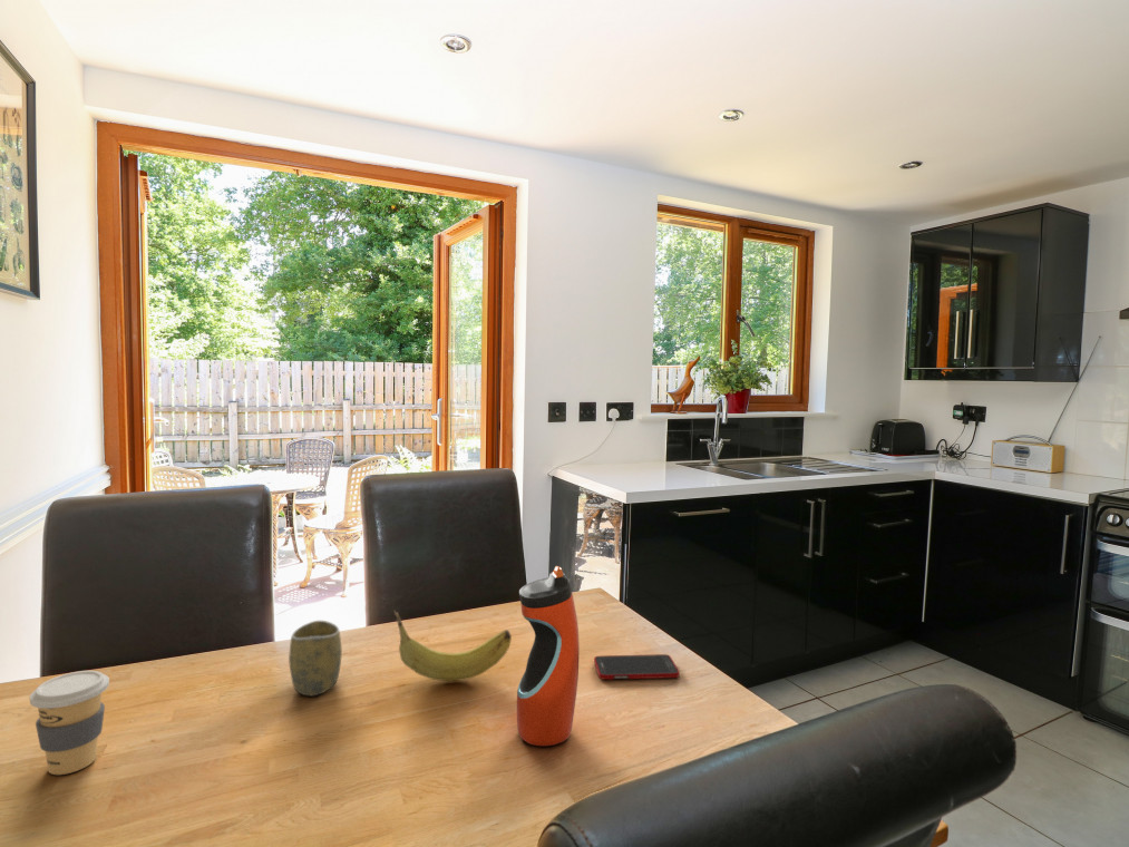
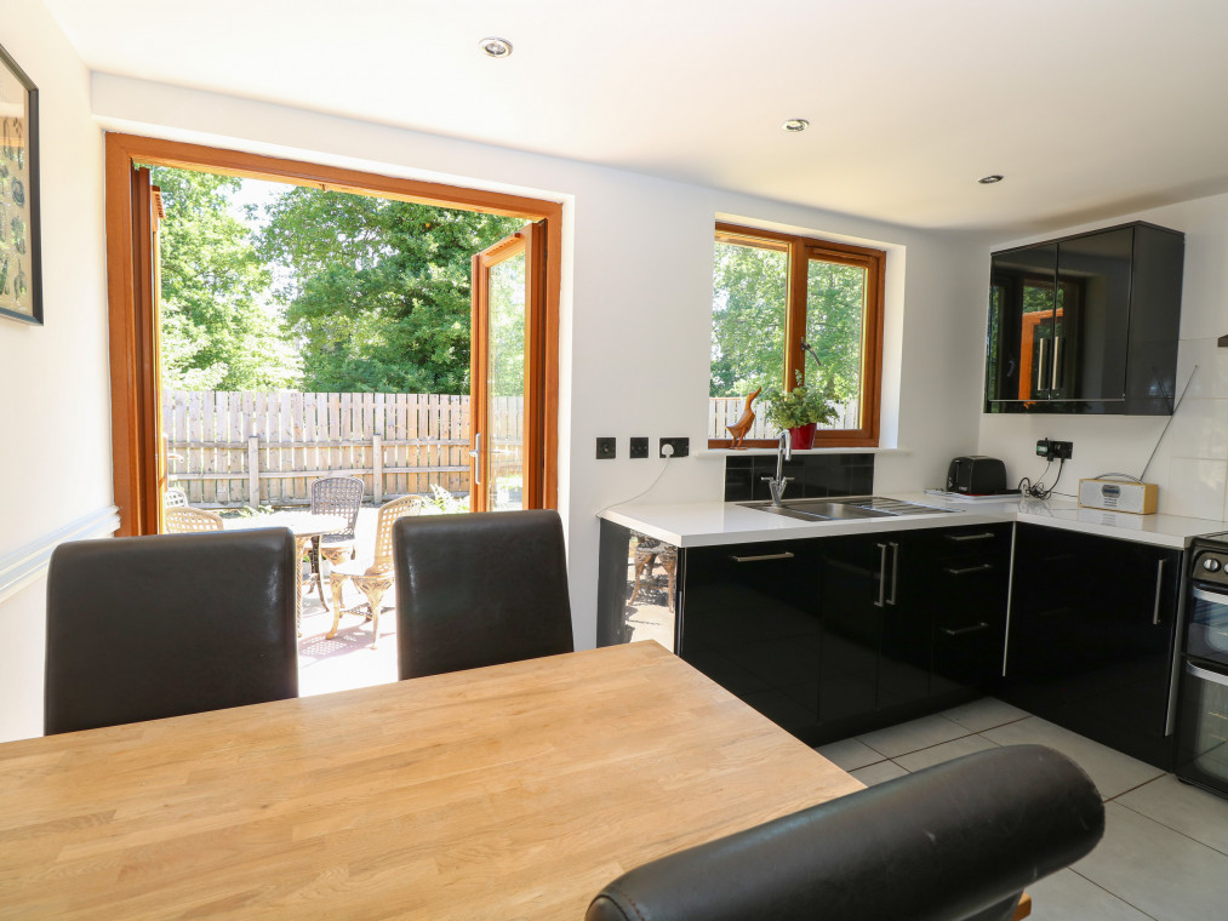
- cell phone [593,653,681,681]
- fruit [392,609,513,682]
- cup [288,620,343,697]
- coffee cup [28,670,110,776]
- water bottle [516,565,581,747]
